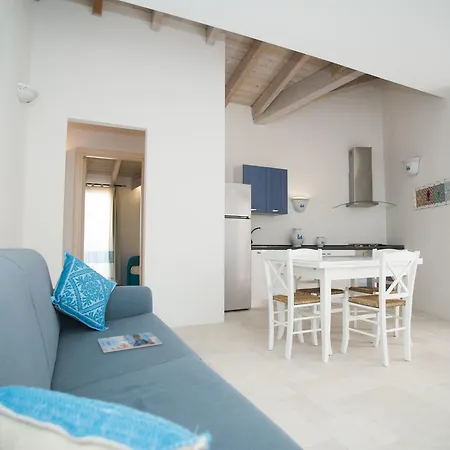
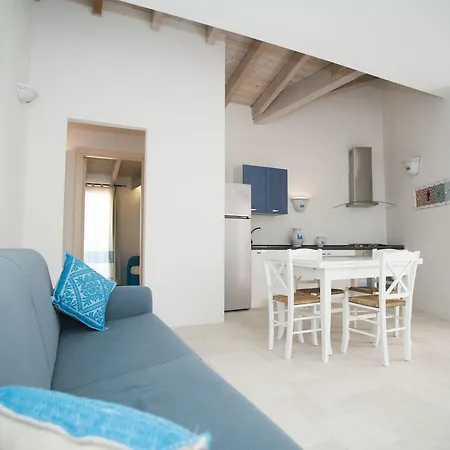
- magazine [97,331,163,354]
